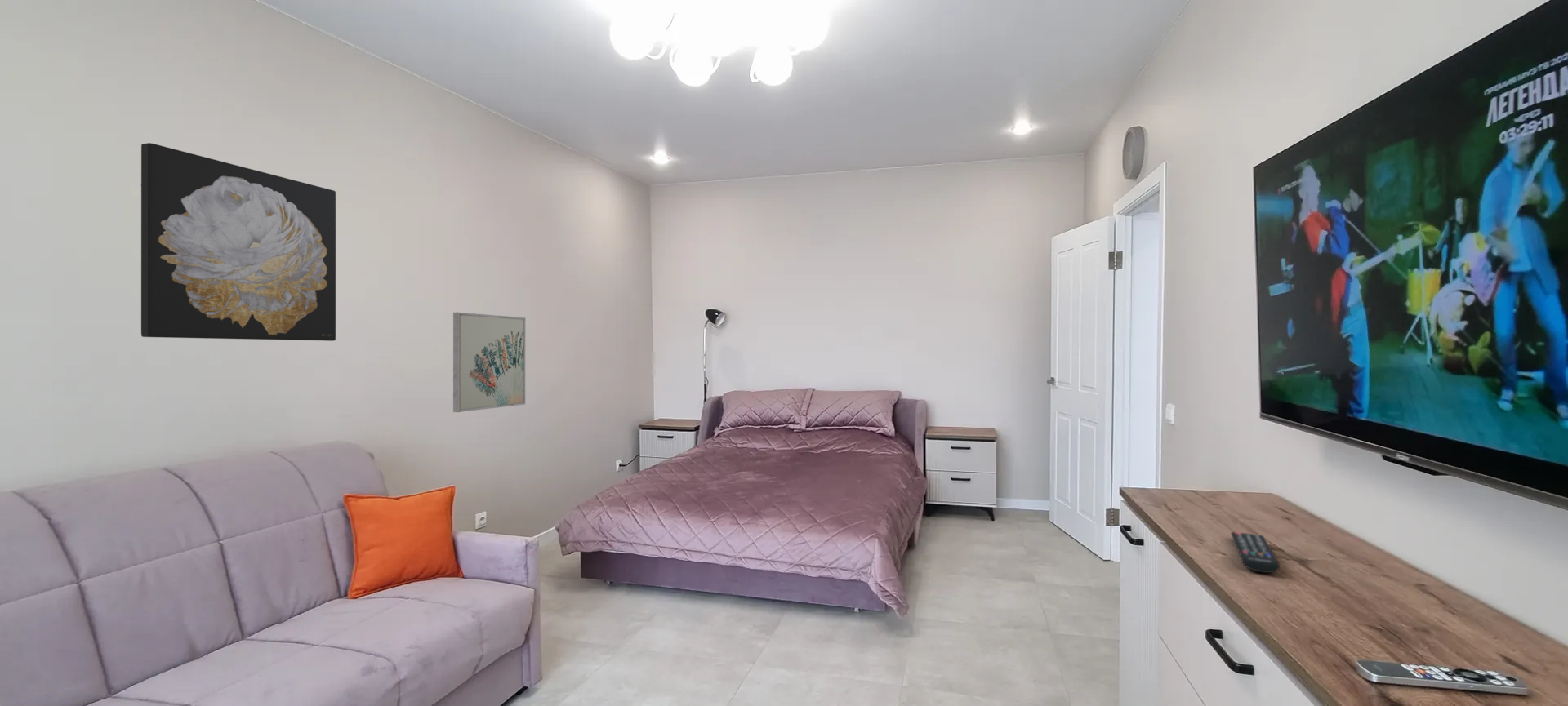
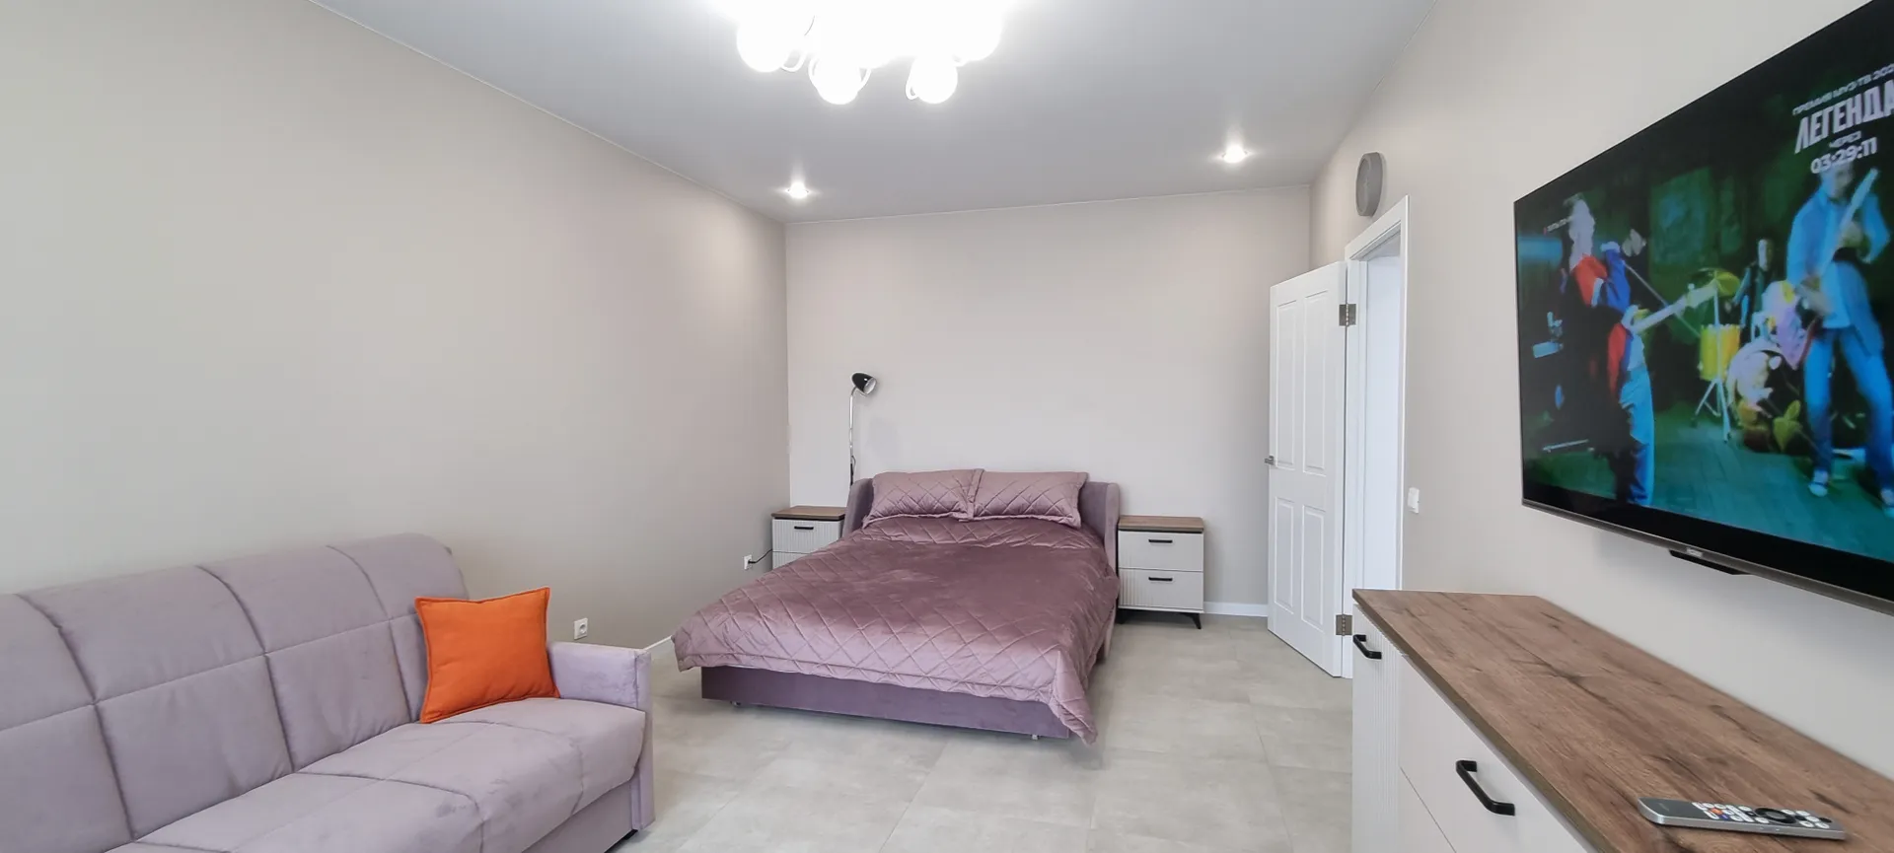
- wall art [452,312,526,413]
- wall art [140,142,336,342]
- remote control [1230,531,1281,574]
